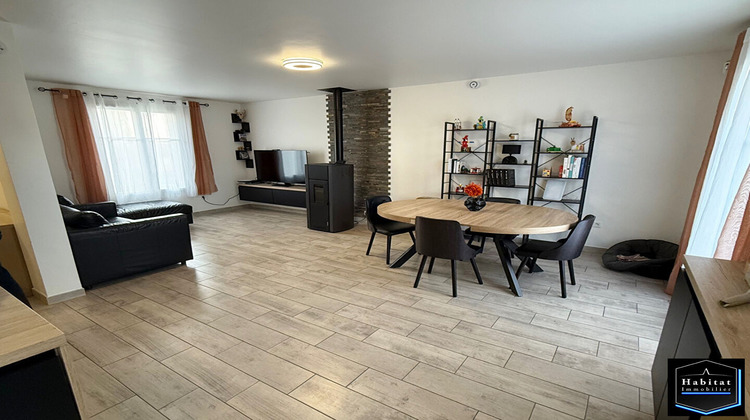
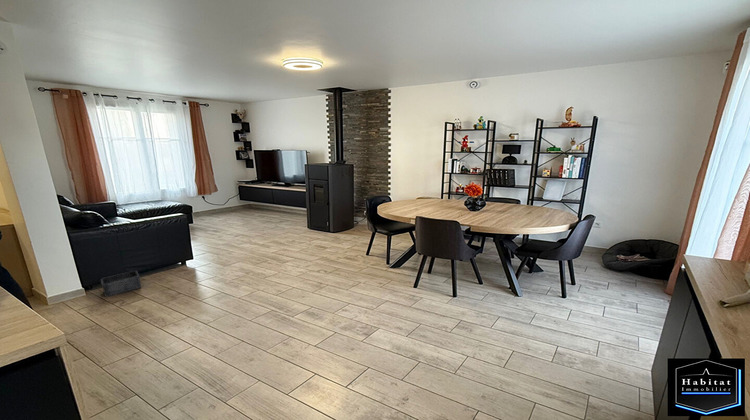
+ storage bin [100,270,142,298]
